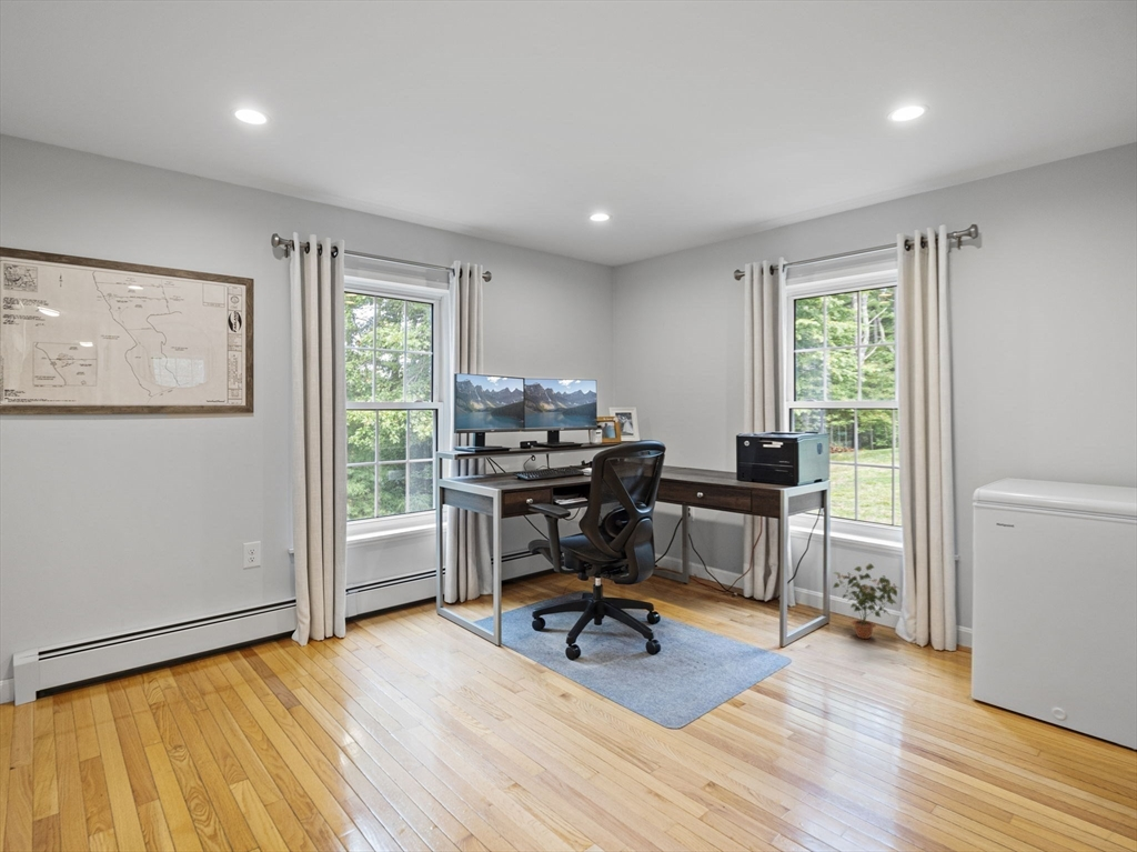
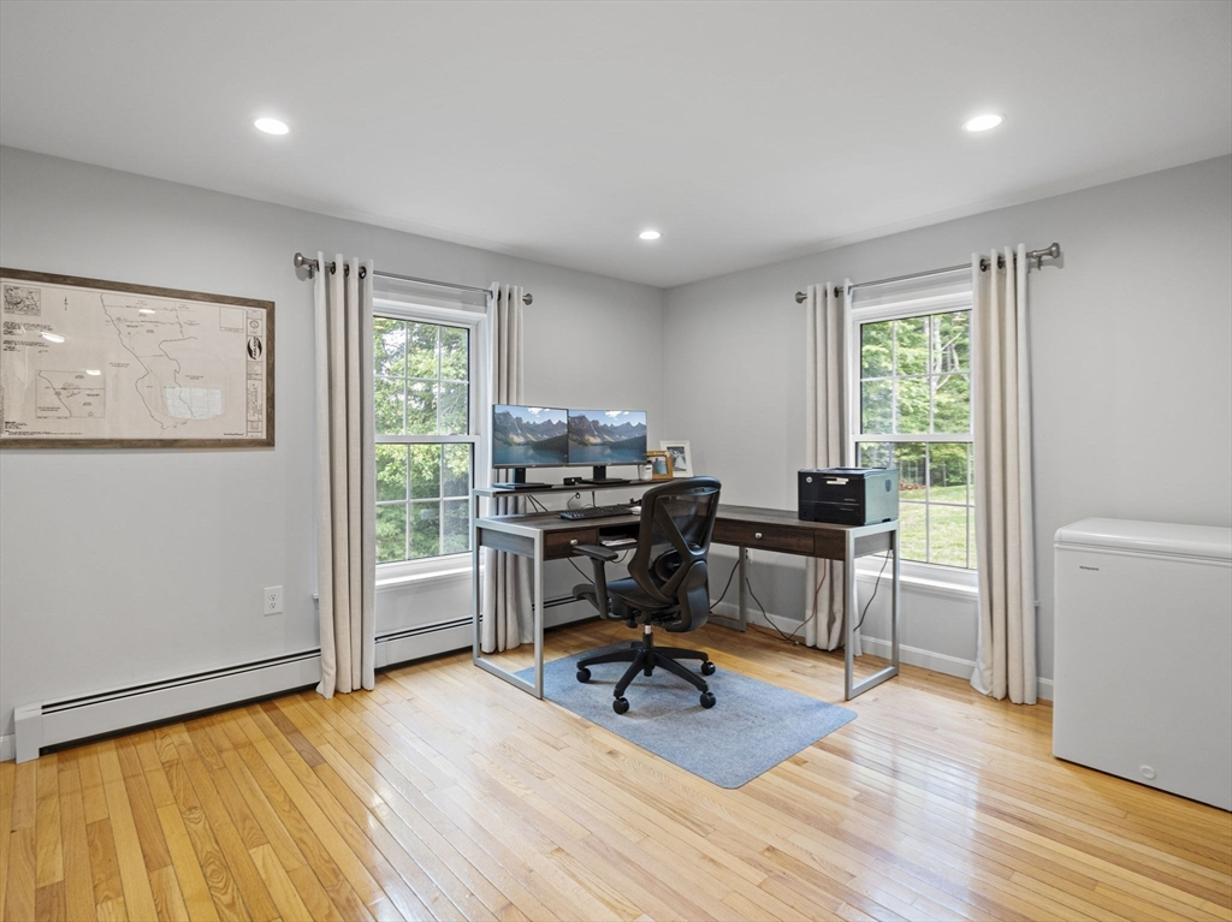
- potted plant [832,562,900,640]
